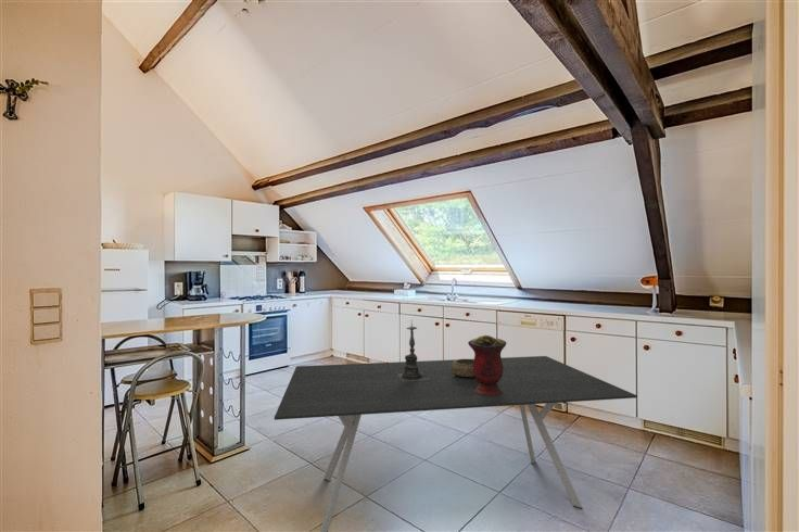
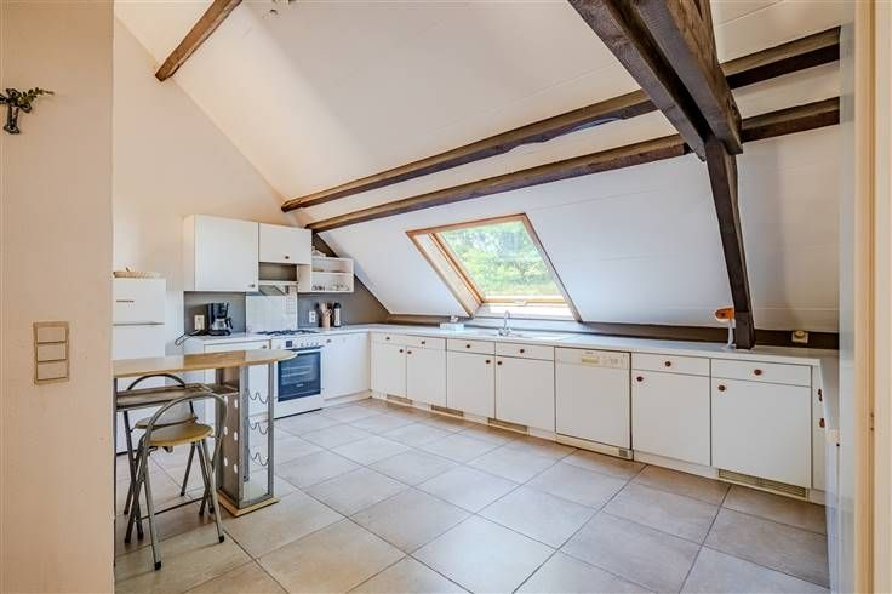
- candle holder [397,319,429,382]
- decorative bowl [452,358,474,377]
- vase [467,334,507,395]
- dining table [274,355,638,532]
